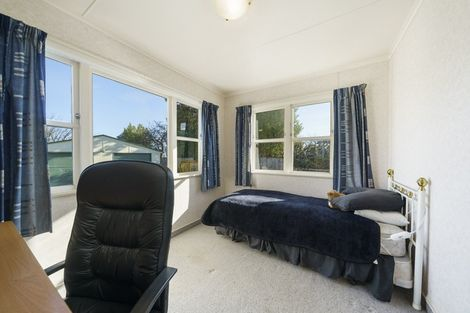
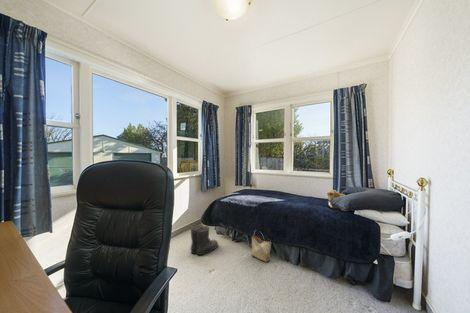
+ boots [190,223,219,256]
+ woven basket [250,229,273,263]
